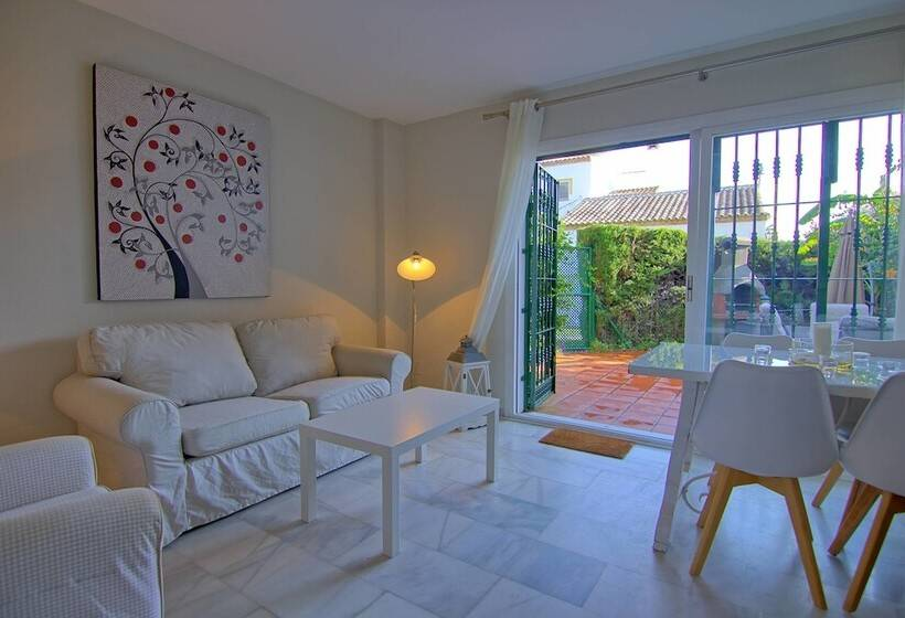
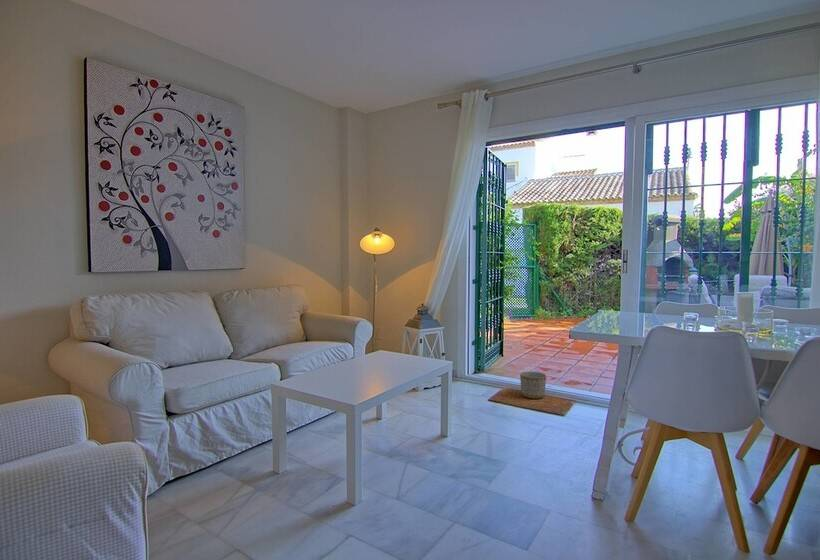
+ planter [519,370,547,400]
